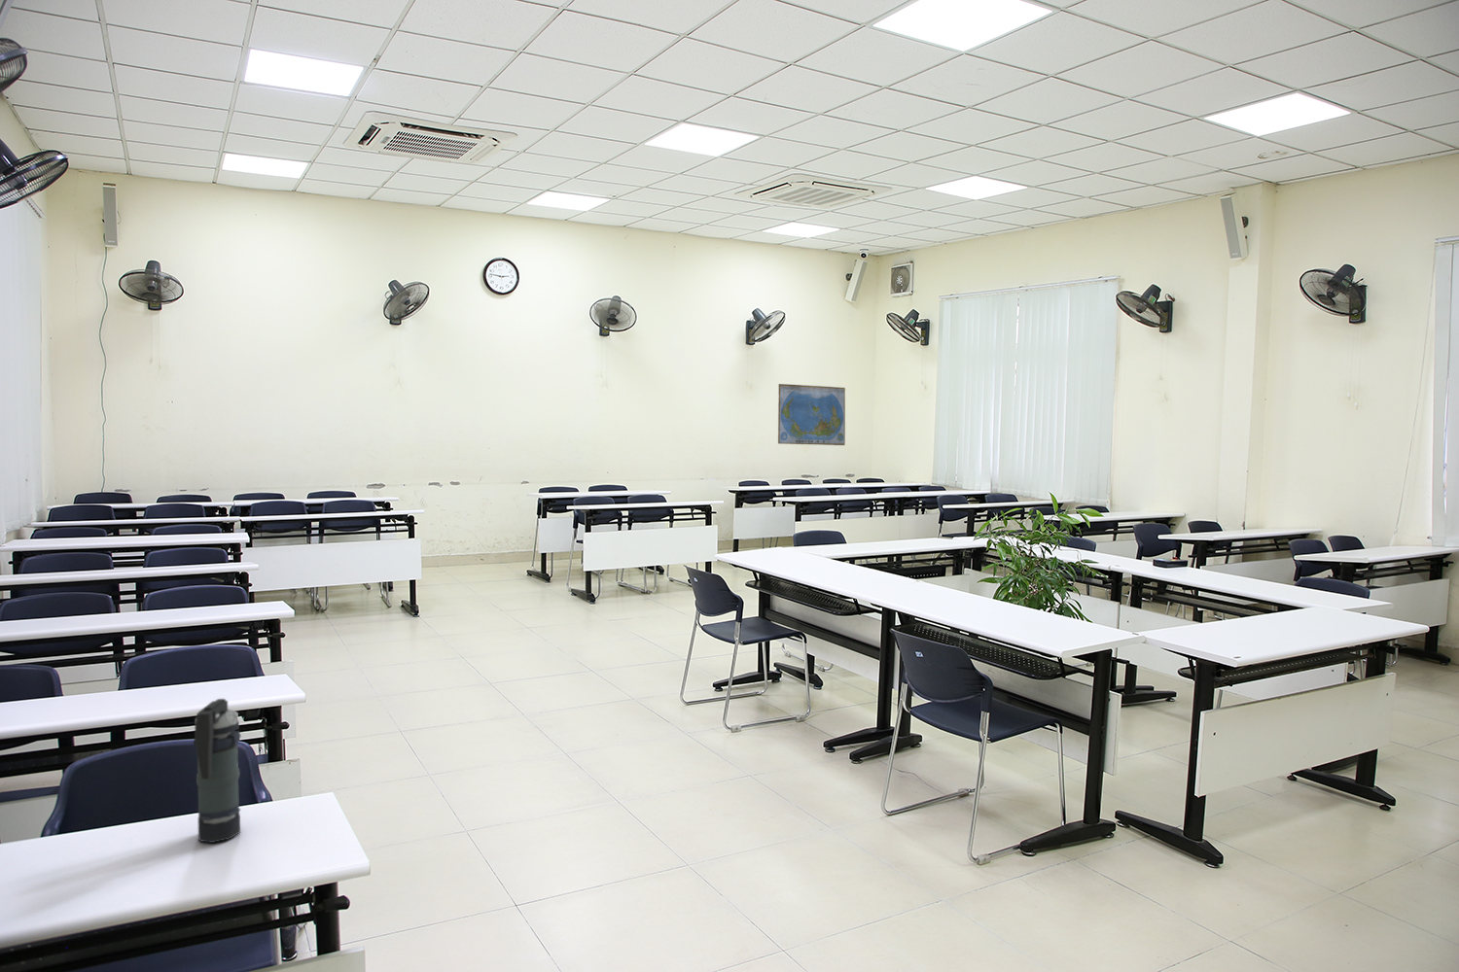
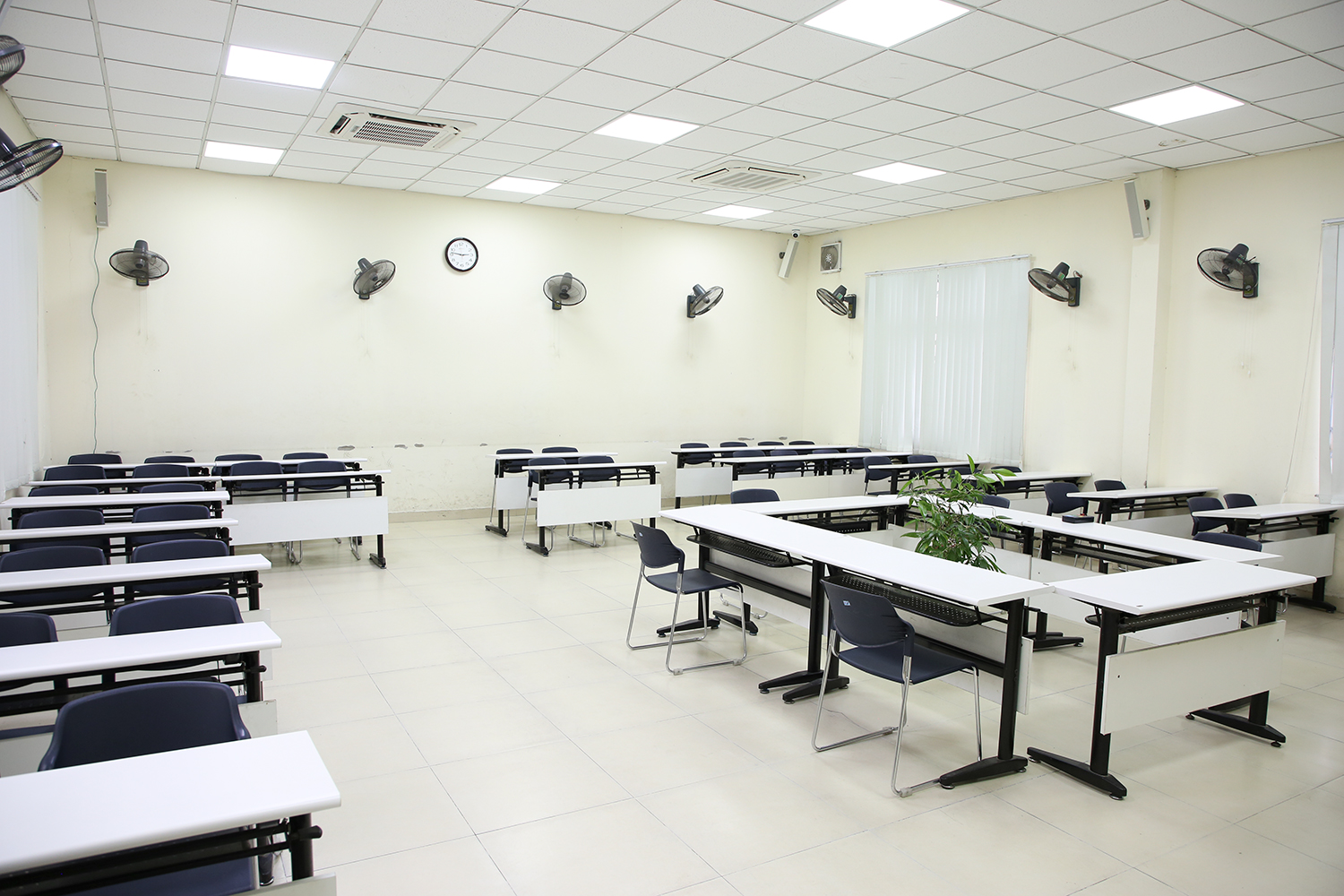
- world map [777,383,847,446]
- smoke grenade [192,698,242,844]
